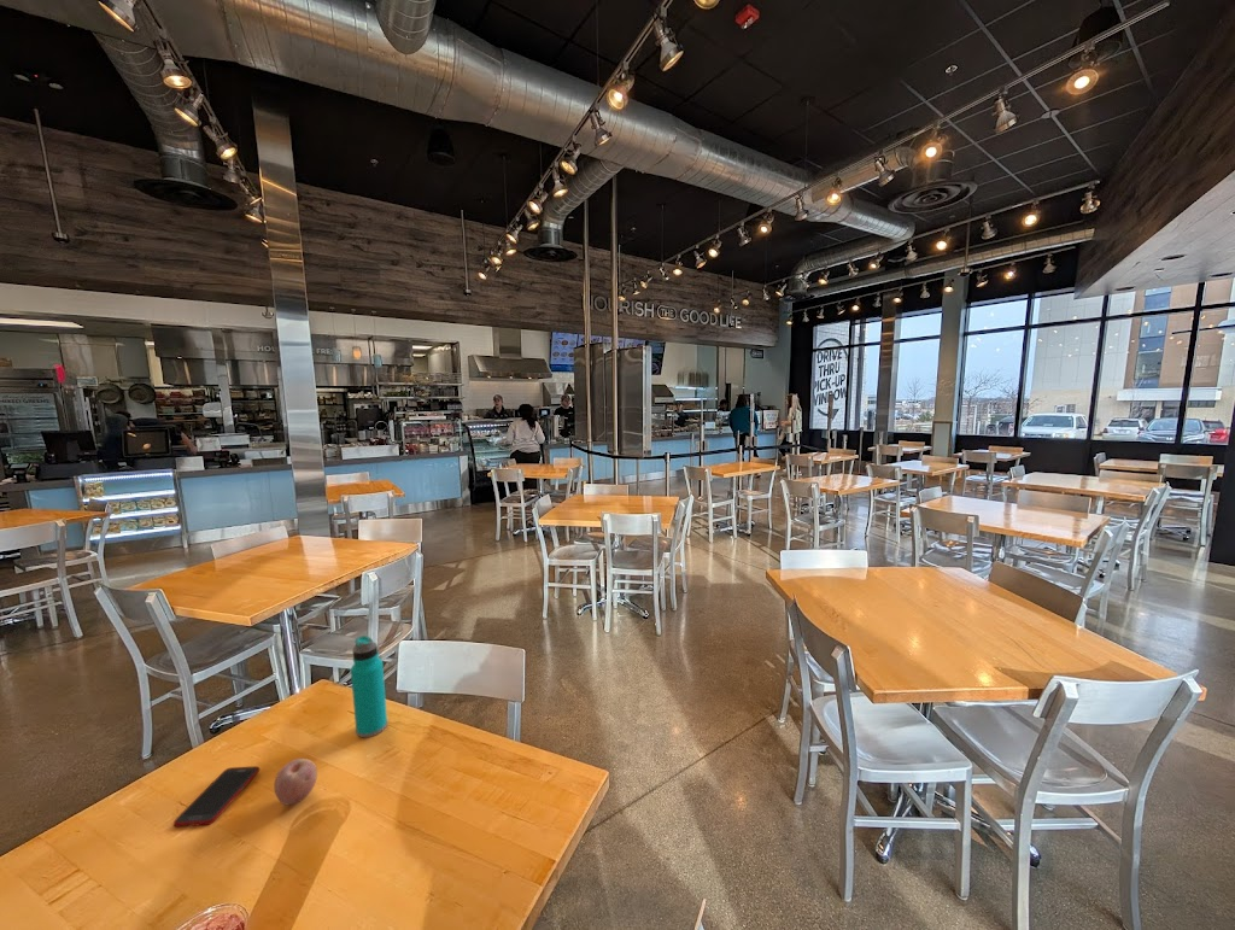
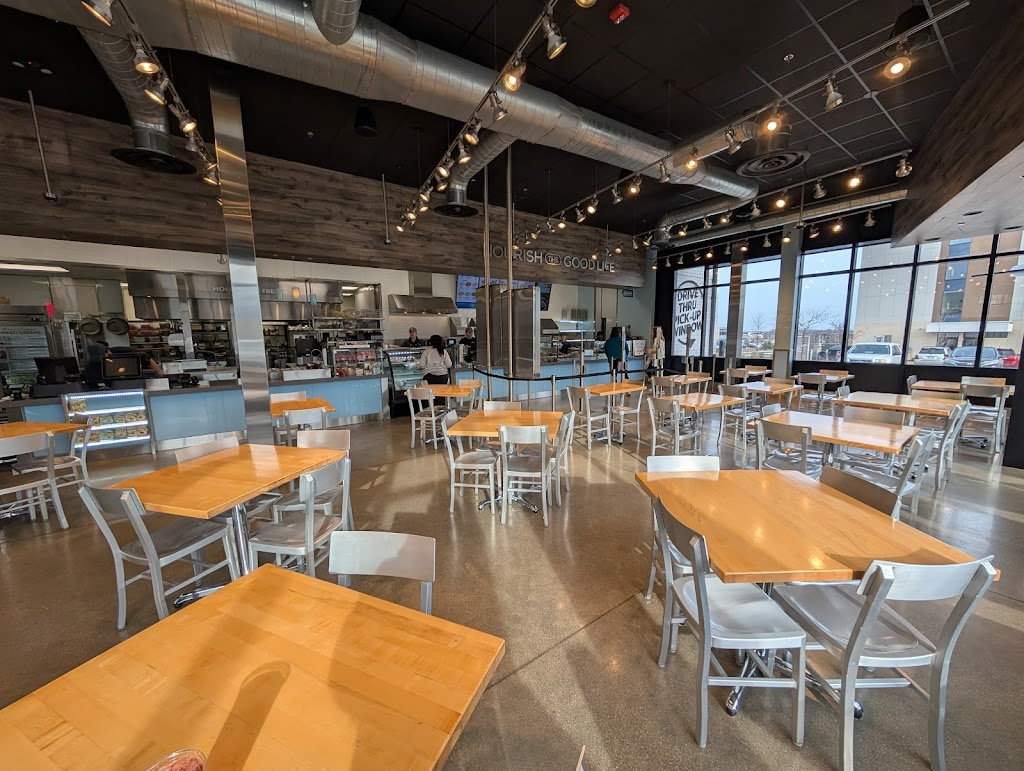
- water bottle [350,634,388,738]
- cell phone [172,765,261,827]
- fruit [273,758,318,806]
